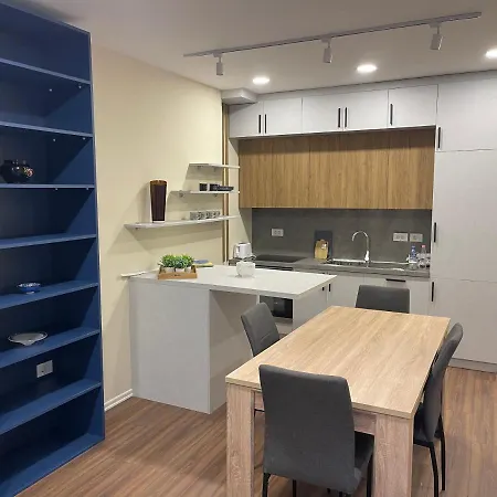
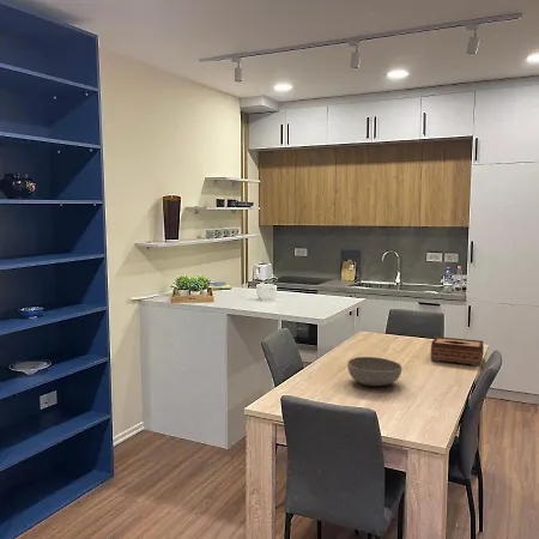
+ tissue box [430,335,485,367]
+ bowl [346,356,402,387]
